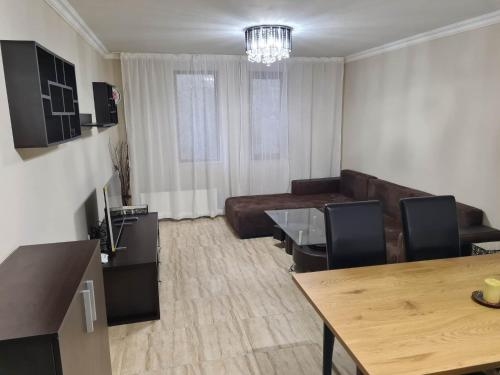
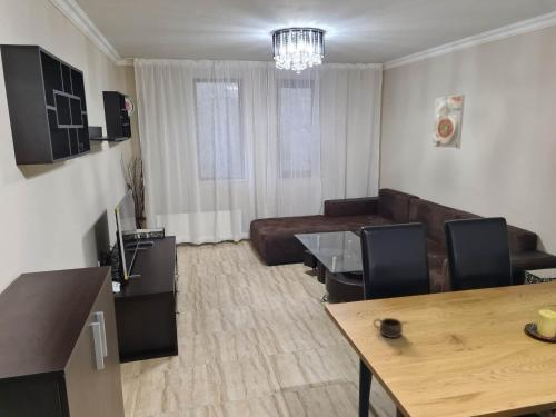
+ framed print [431,93,466,150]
+ cup [373,317,404,339]
